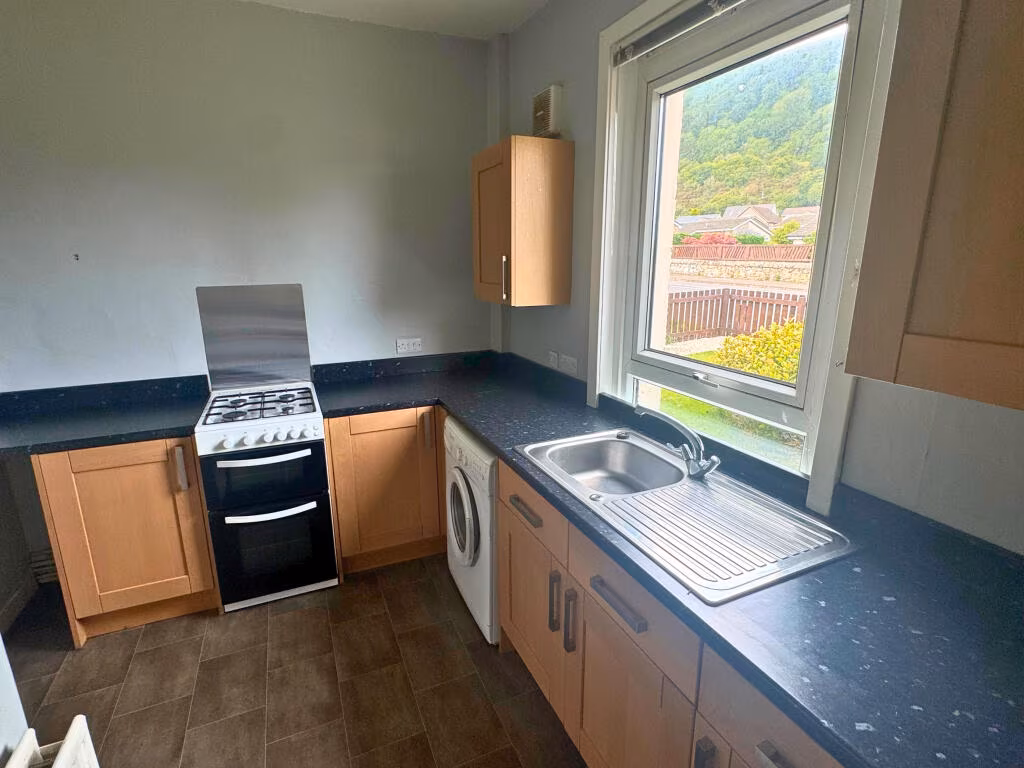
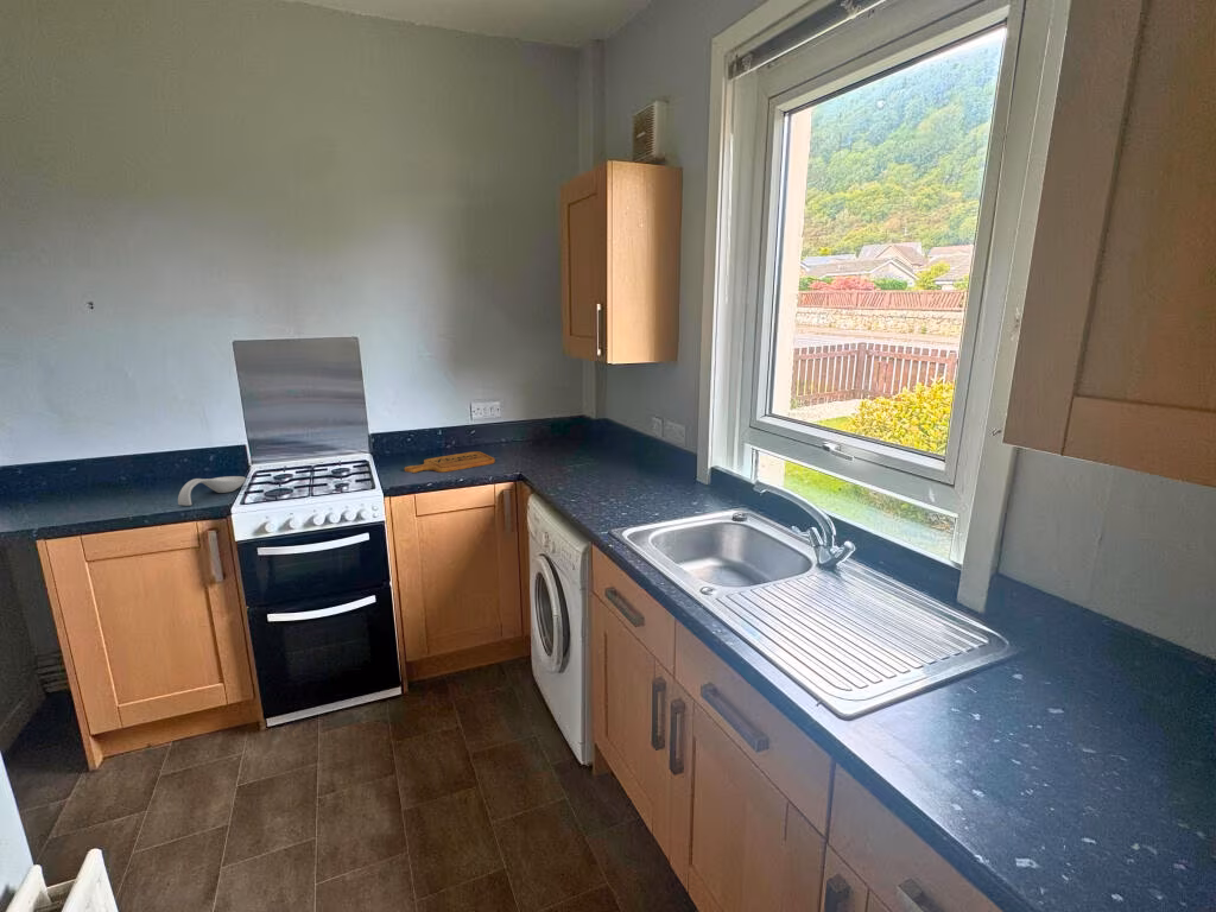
+ spoon rest [177,475,247,507]
+ cutting board [404,450,496,474]
